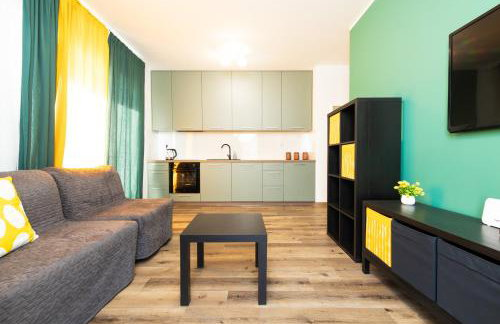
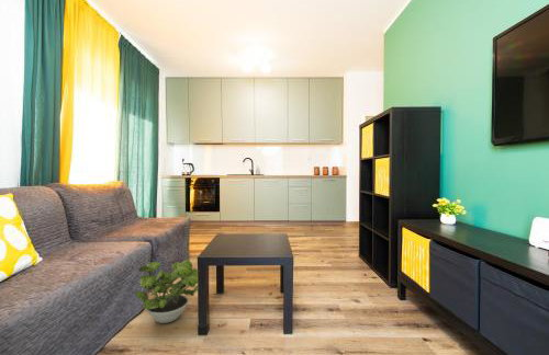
+ potted plant [134,259,199,324]
